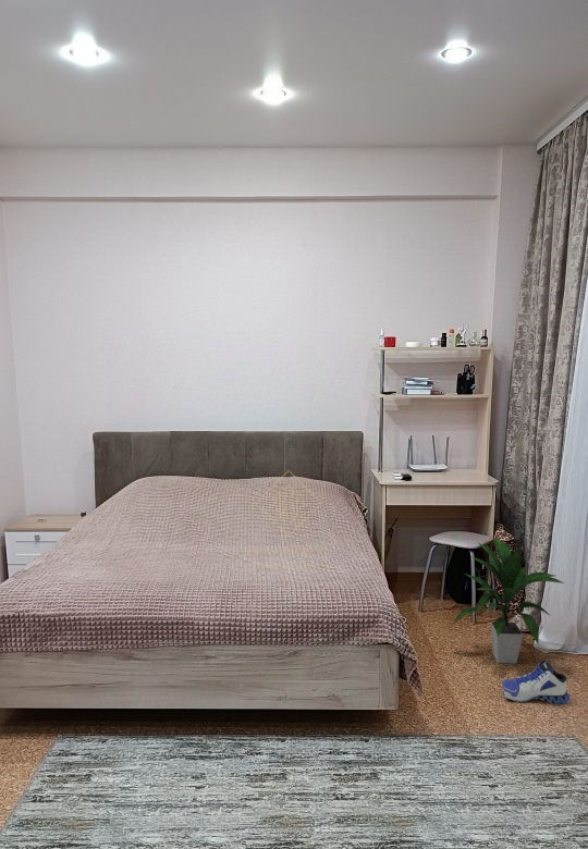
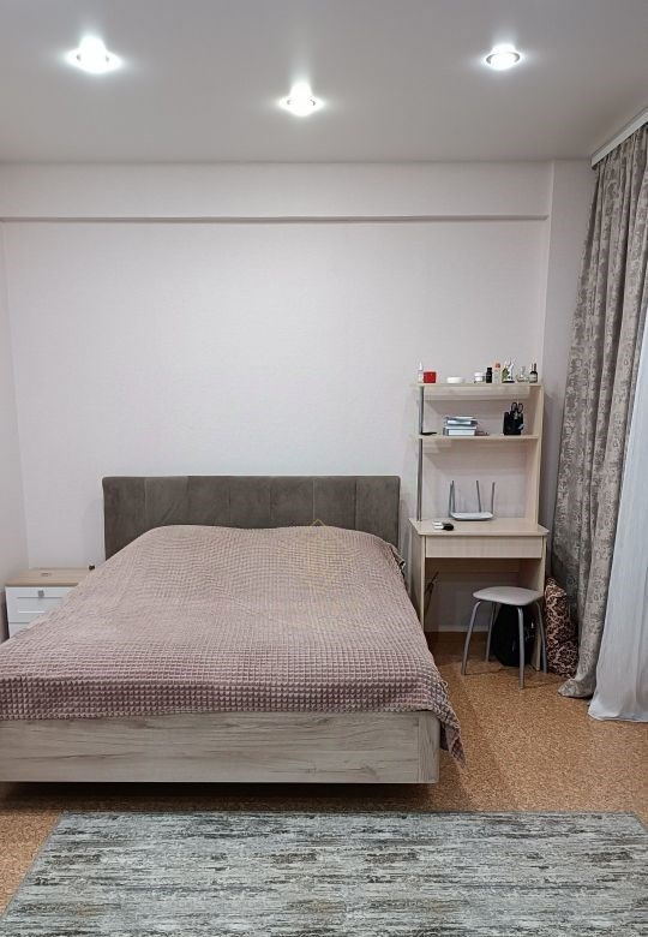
- indoor plant [451,537,566,665]
- sneaker [501,660,571,705]
